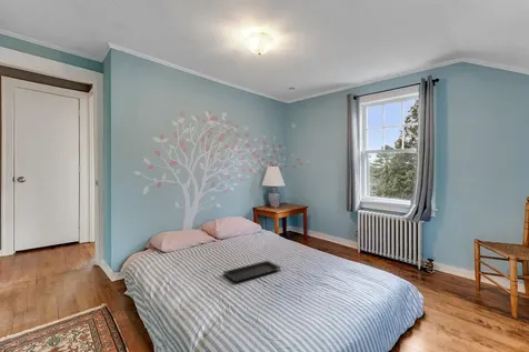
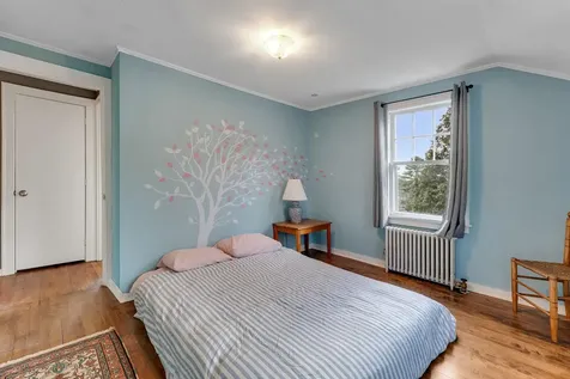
- serving tray [221,260,282,283]
